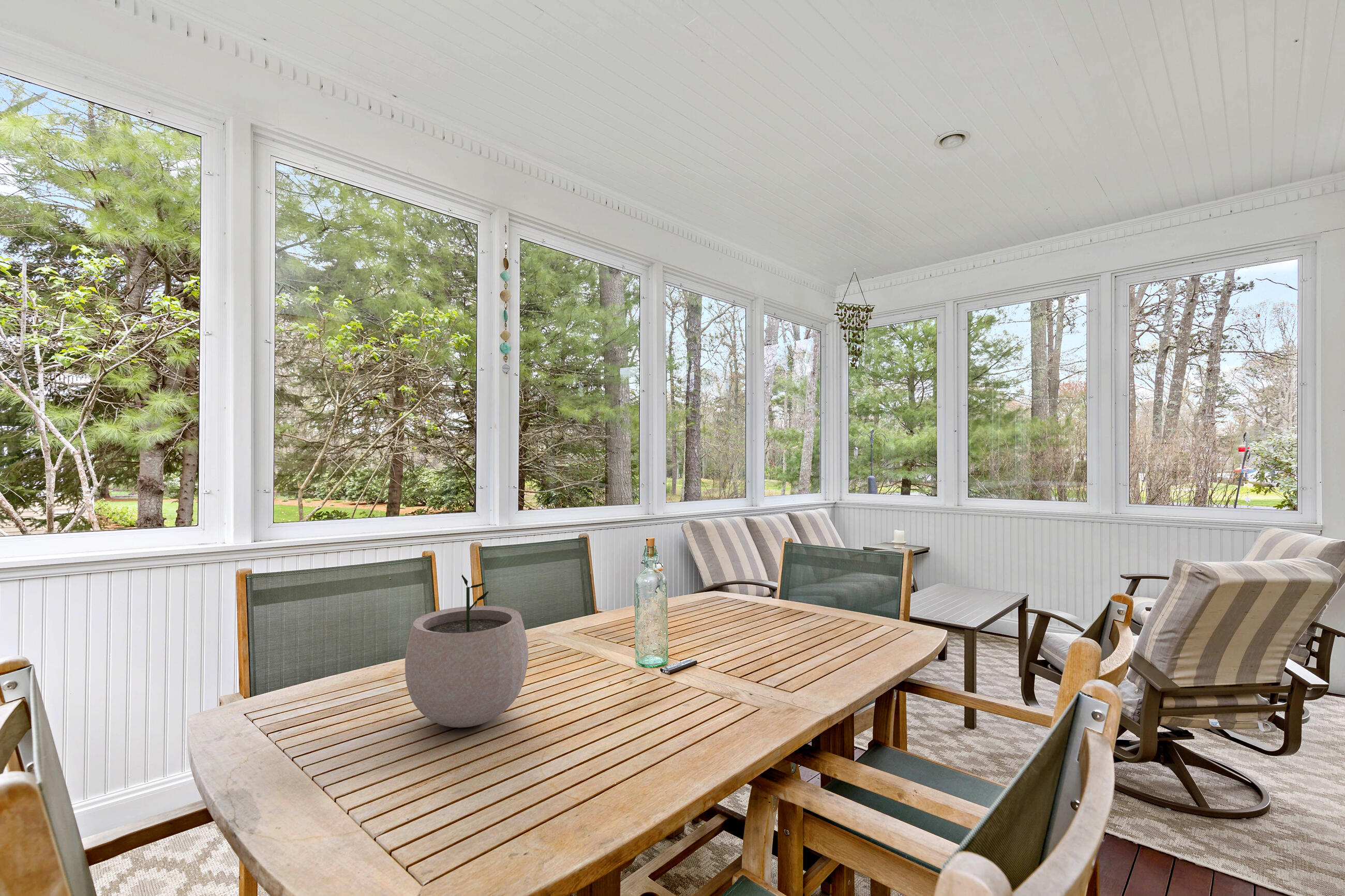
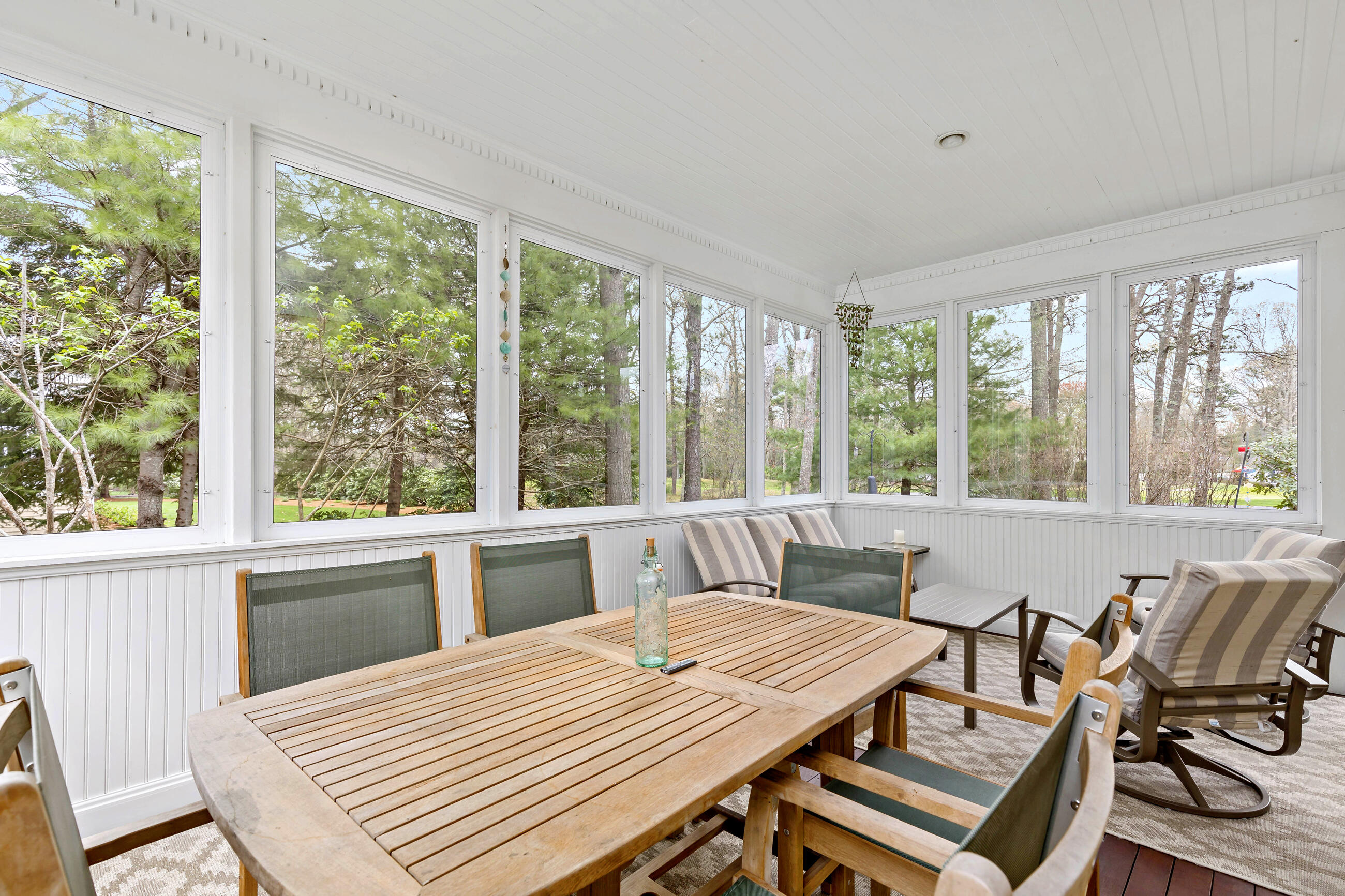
- plant pot [405,574,529,728]
